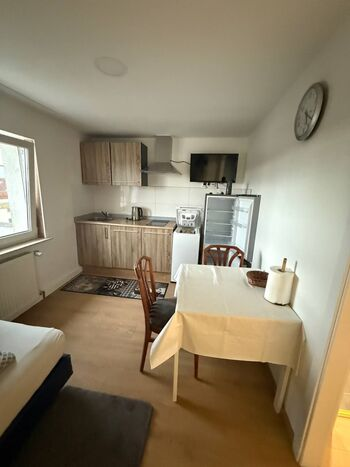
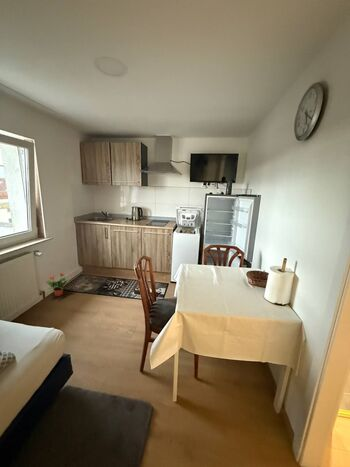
+ potted plant [45,272,70,297]
